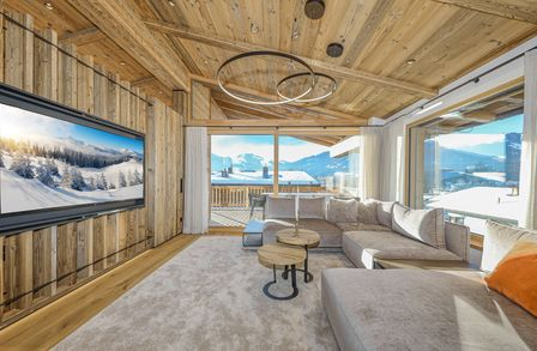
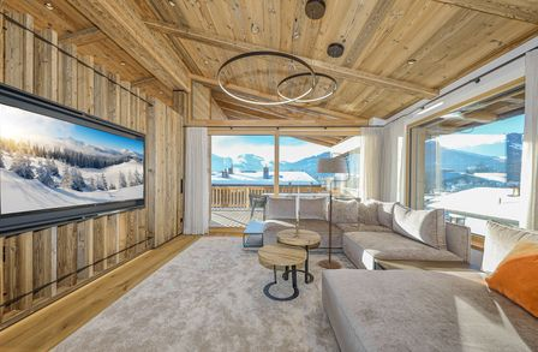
+ floor lamp [315,151,351,270]
